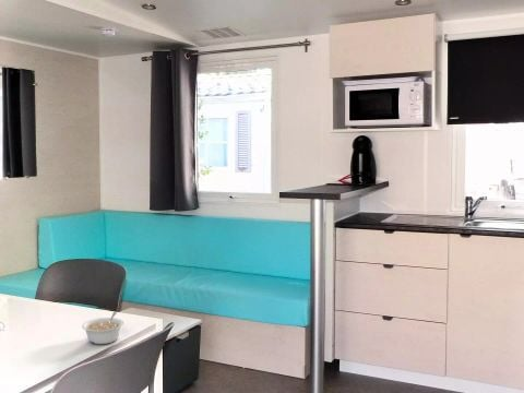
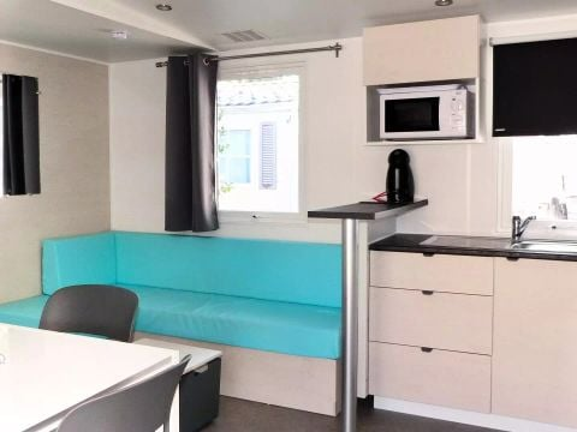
- legume [81,311,124,345]
